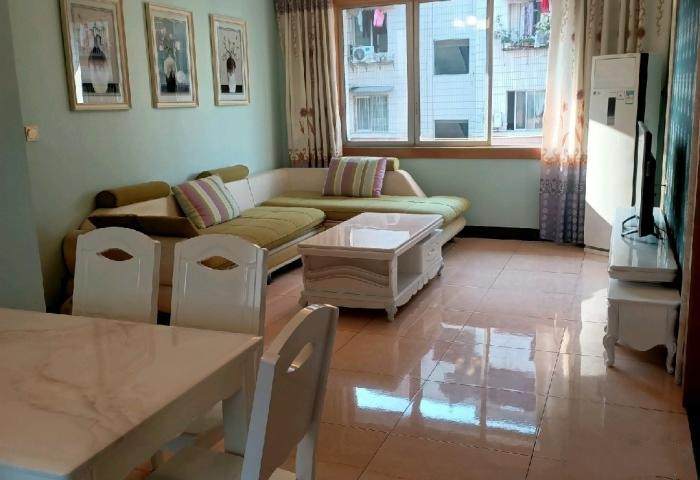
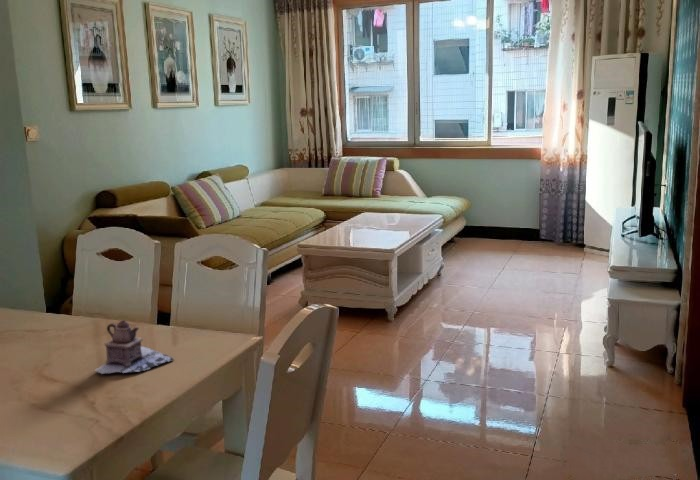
+ teapot [94,319,175,375]
